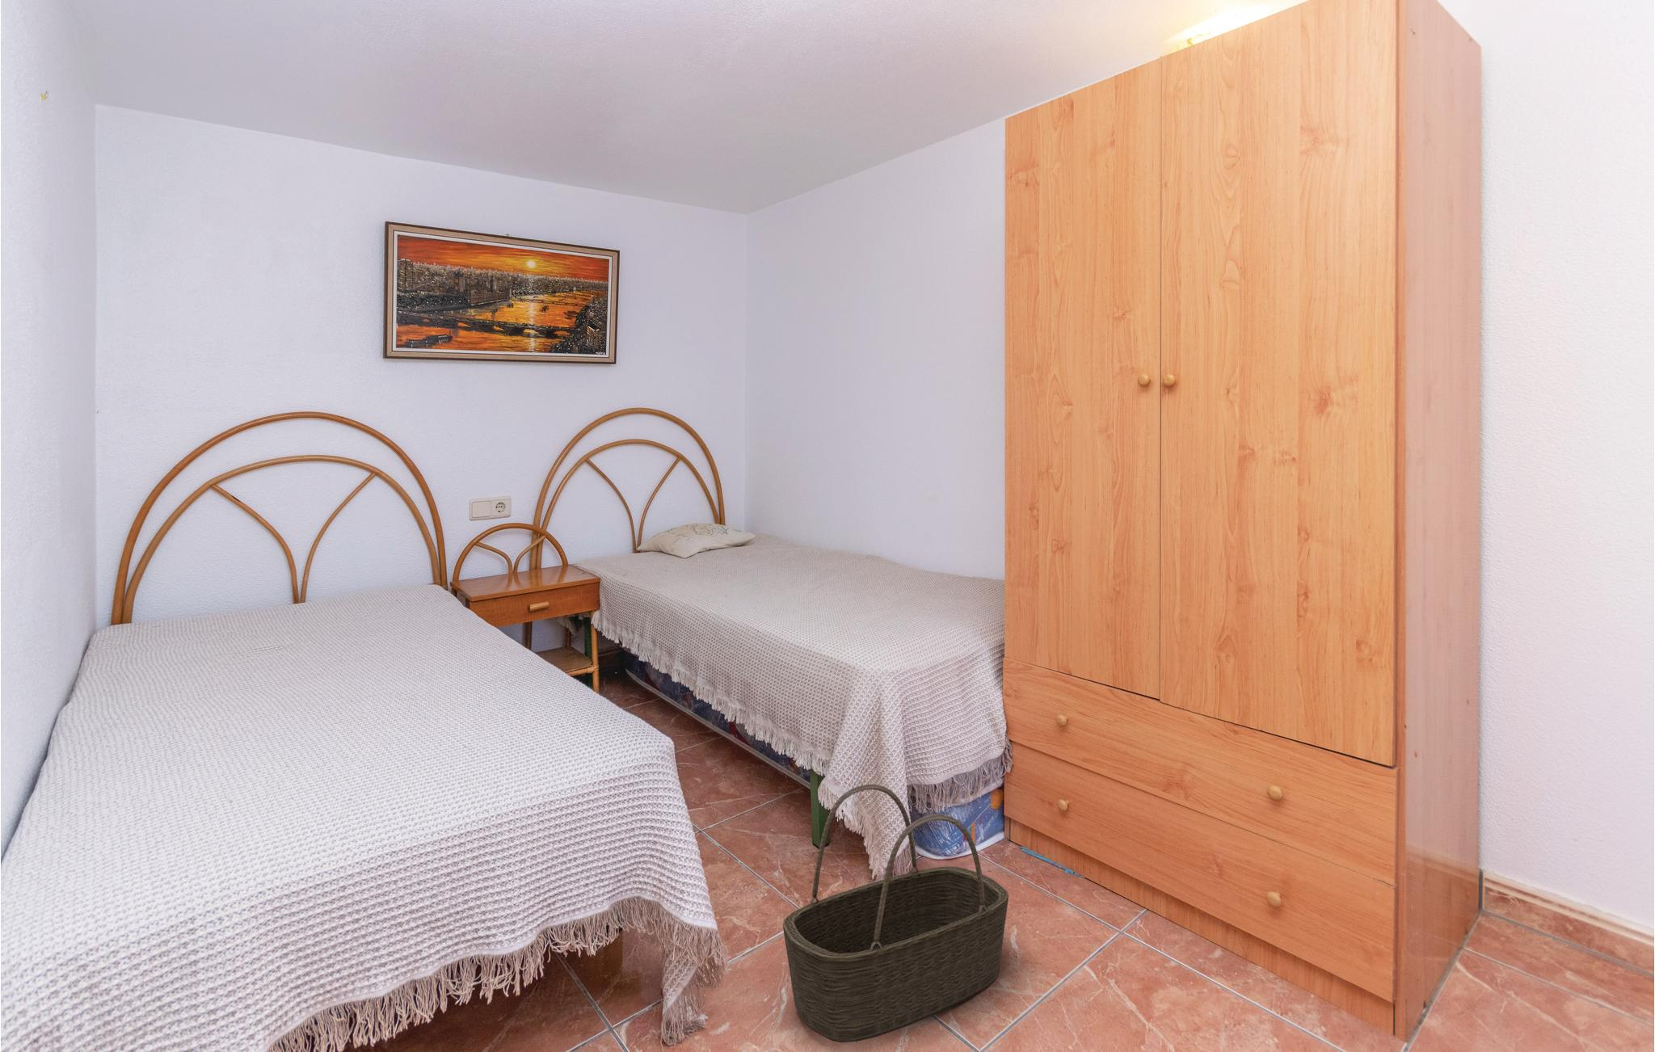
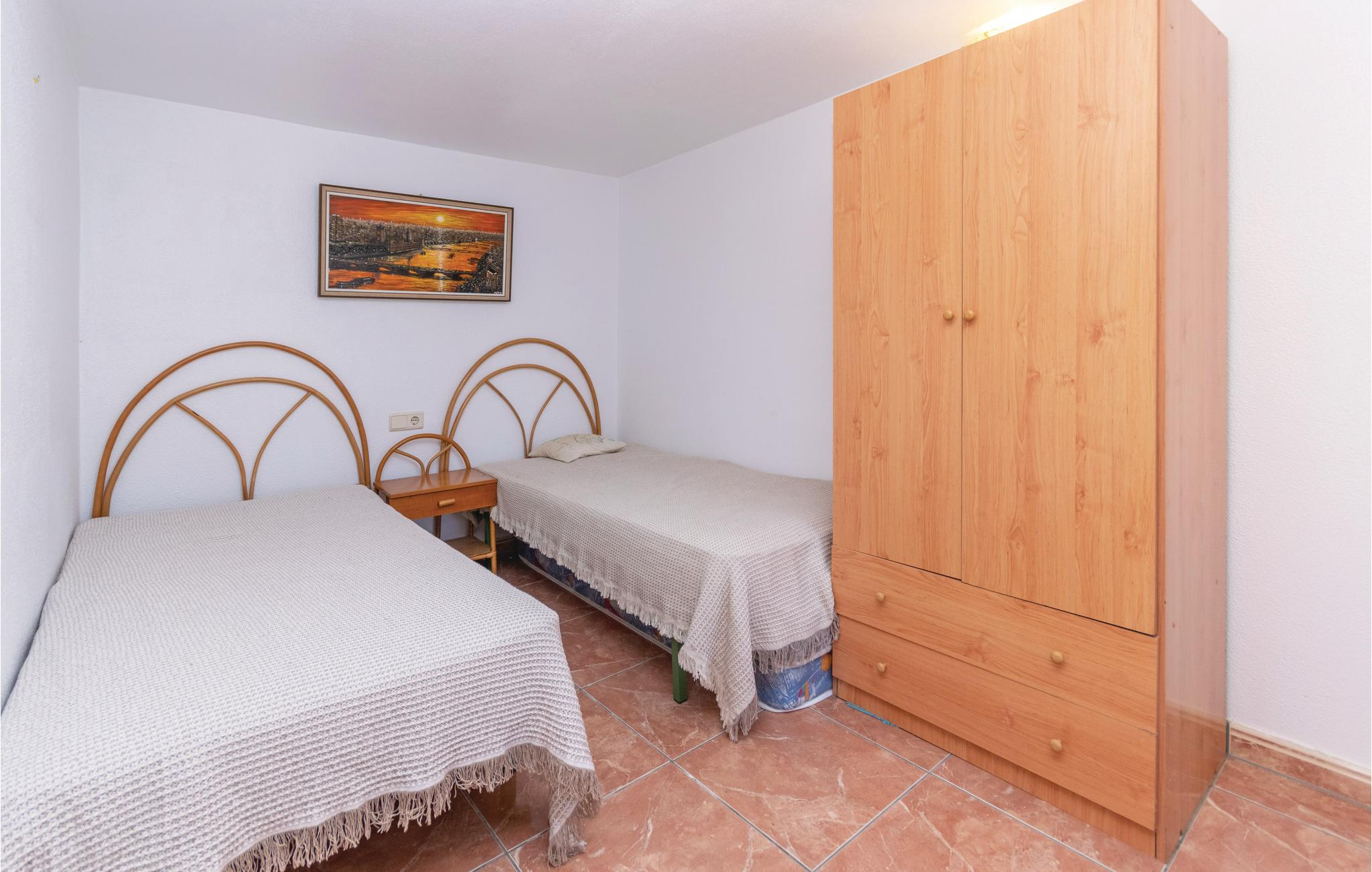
- basket [782,784,1010,1044]
